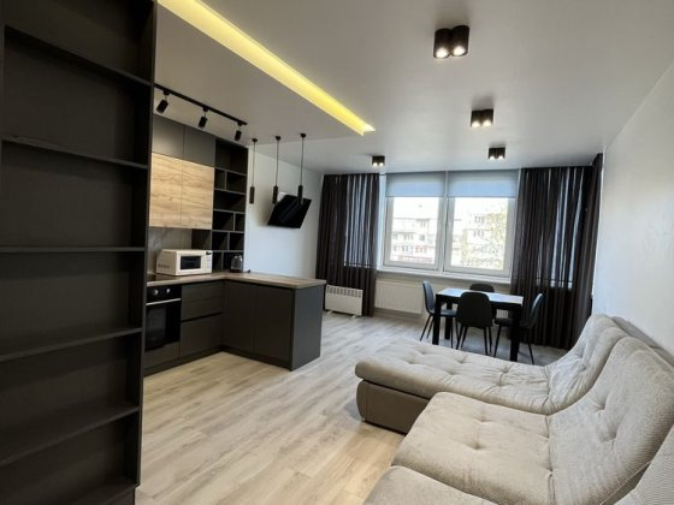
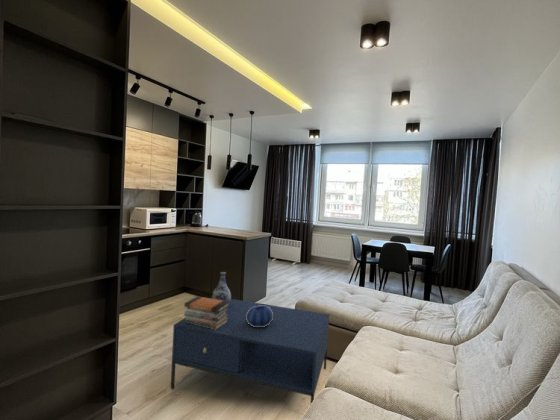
+ coffee table [170,298,330,406]
+ decorative bowl [246,305,273,327]
+ vase [211,271,232,302]
+ book stack [183,295,229,330]
